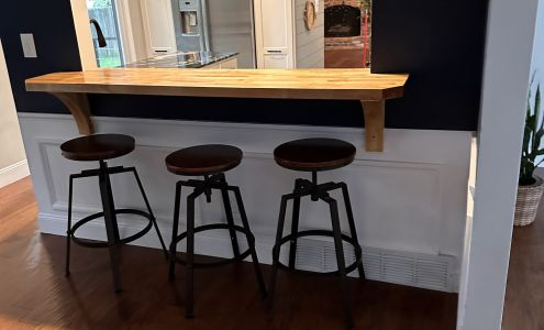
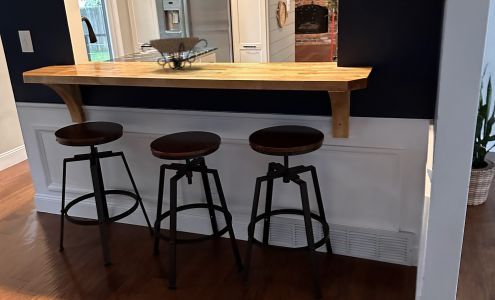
+ decorative bowl [140,36,209,70]
